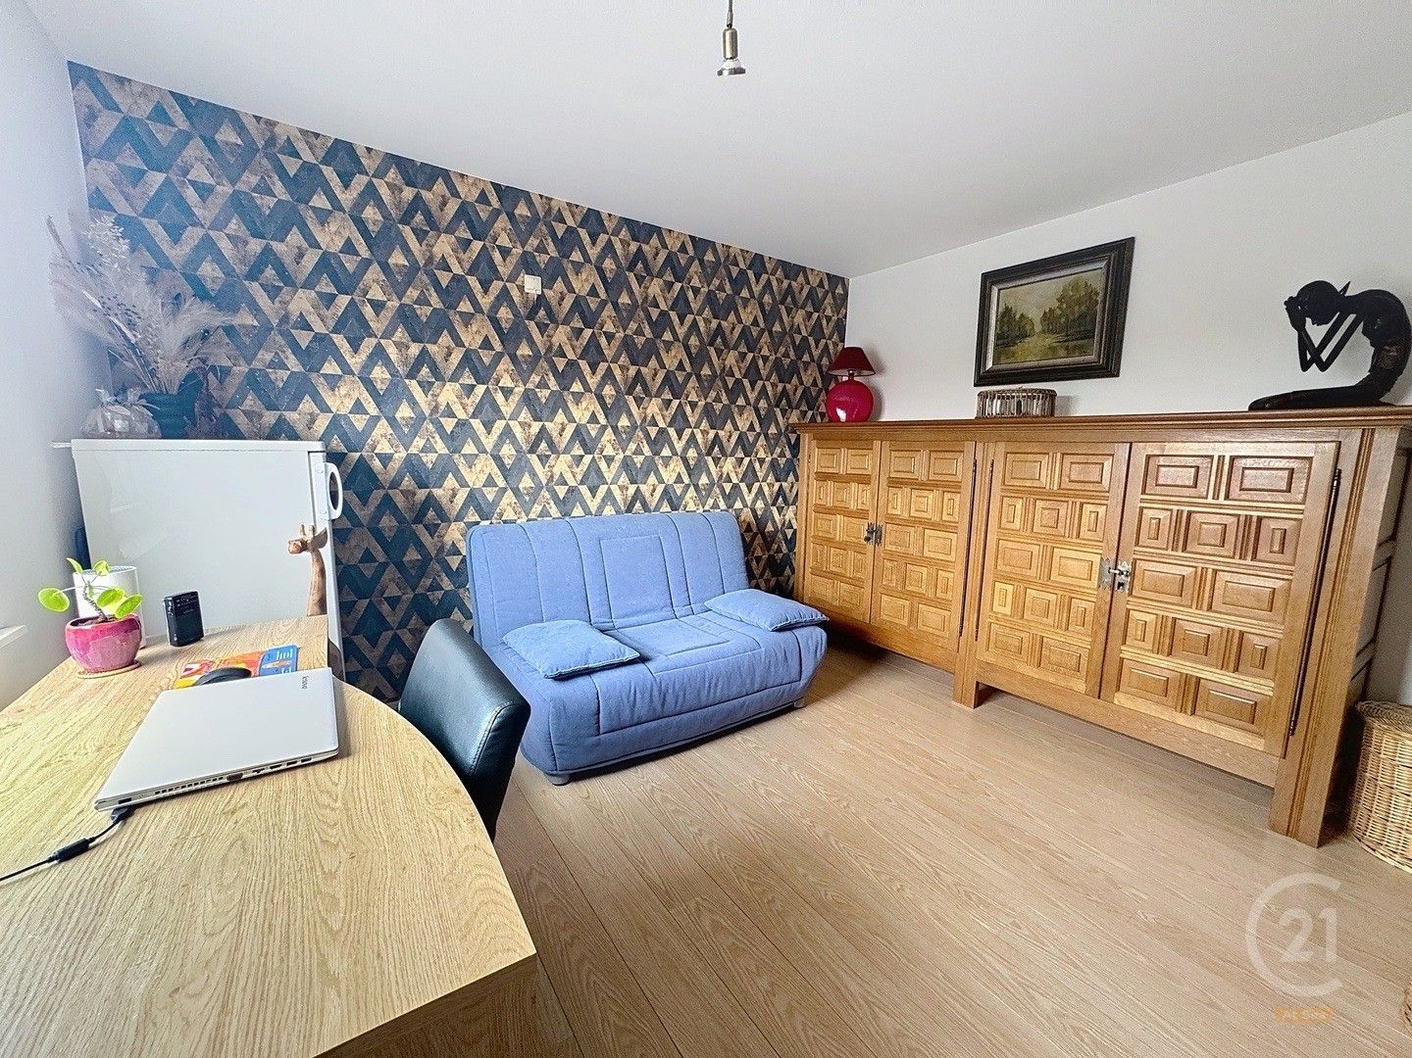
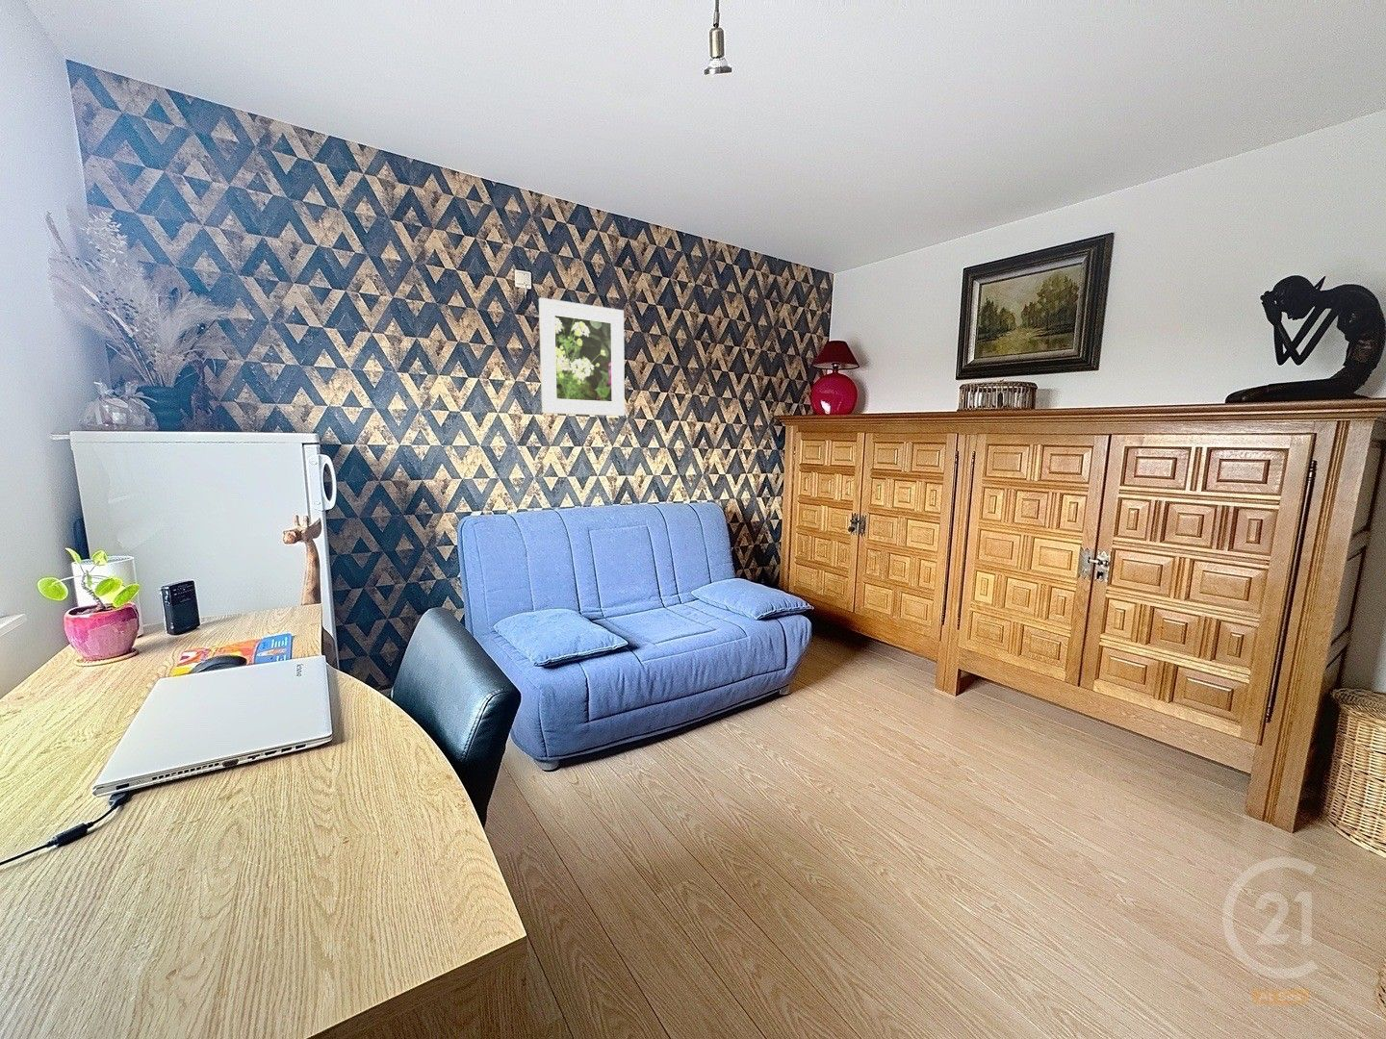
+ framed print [538,297,625,417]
